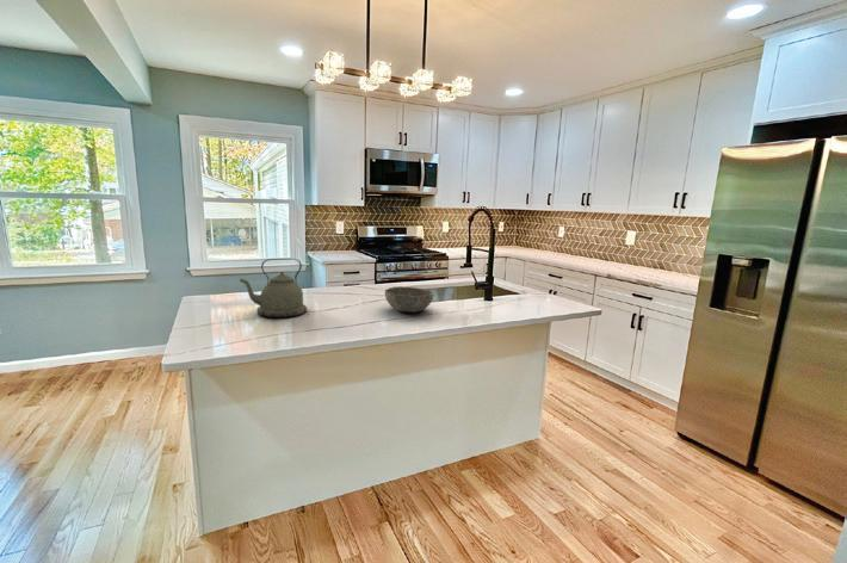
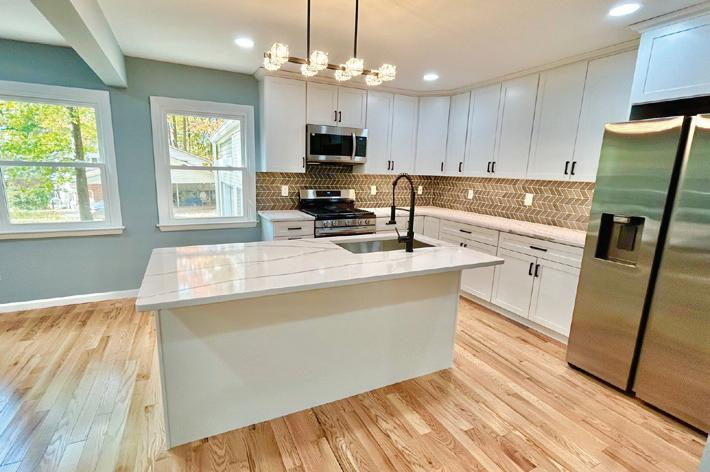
- kettle [239,258,308,318]
- bowl [384,285,434,314]
